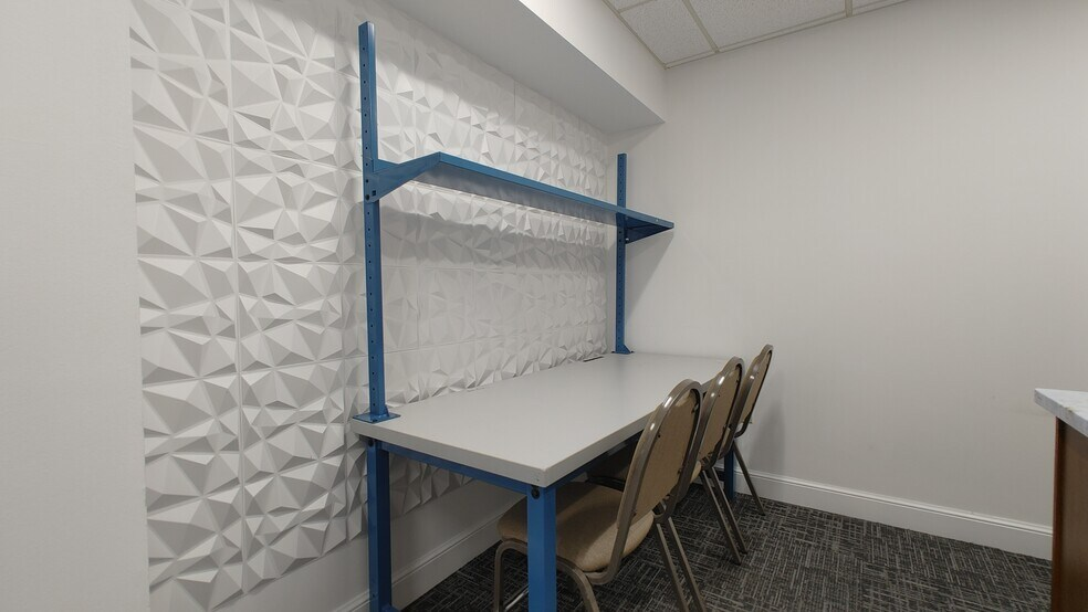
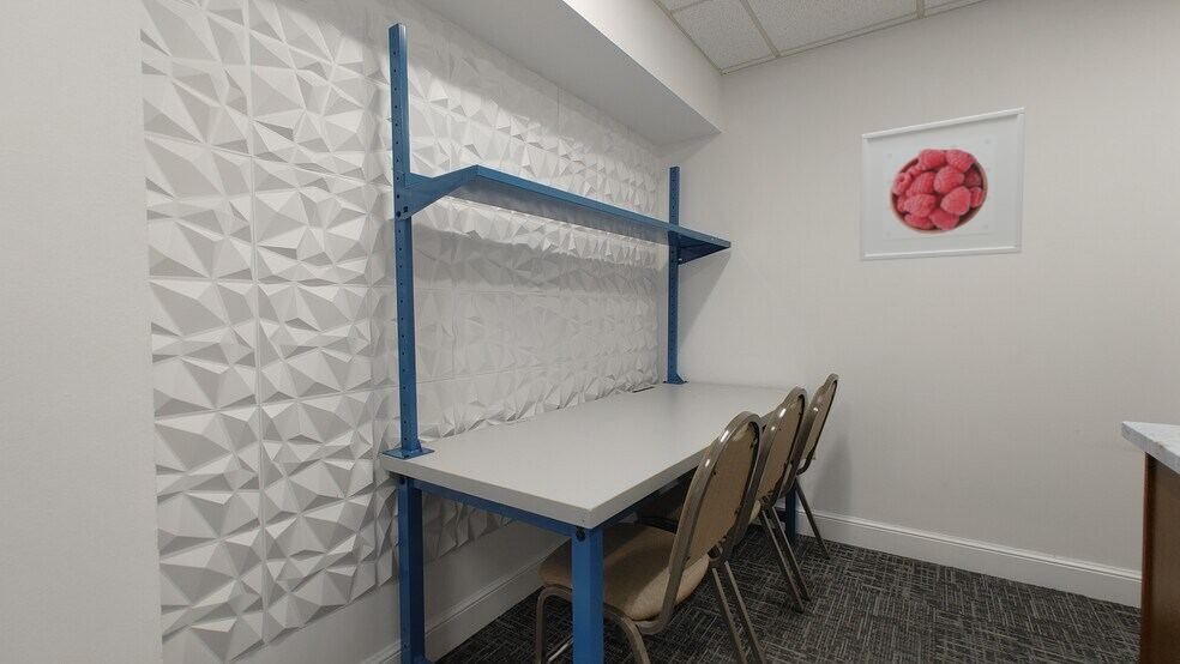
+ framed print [859,107,1027,262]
